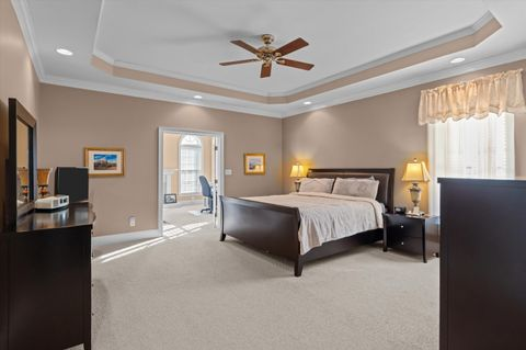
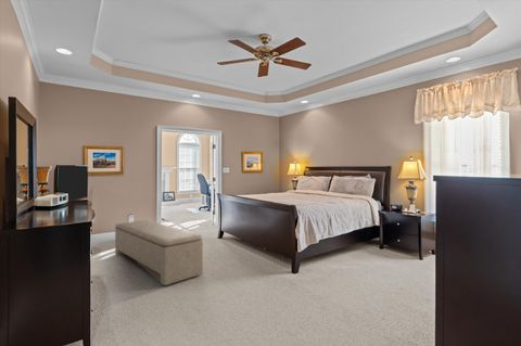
+ bench [114,219,204,286]
